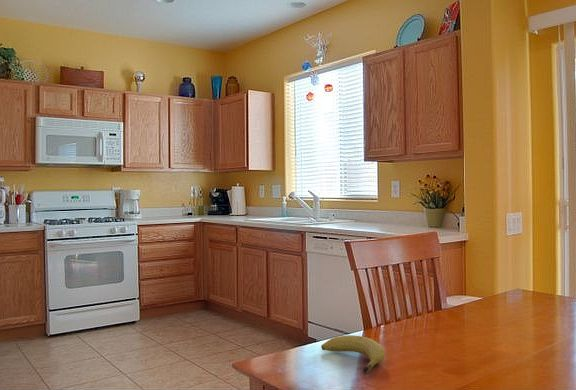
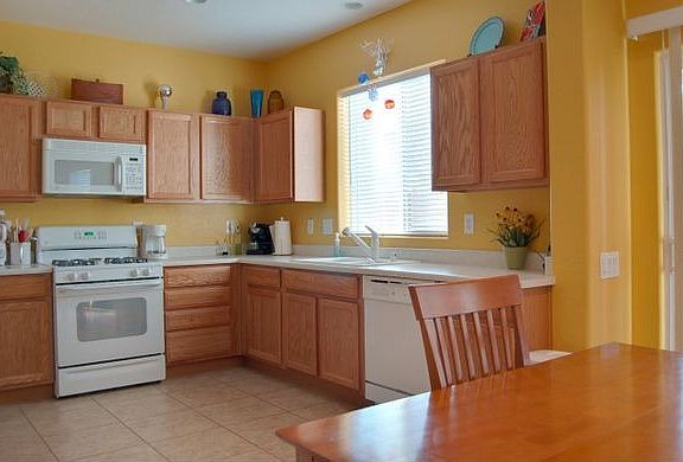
- fruit [320,334,386,374]
